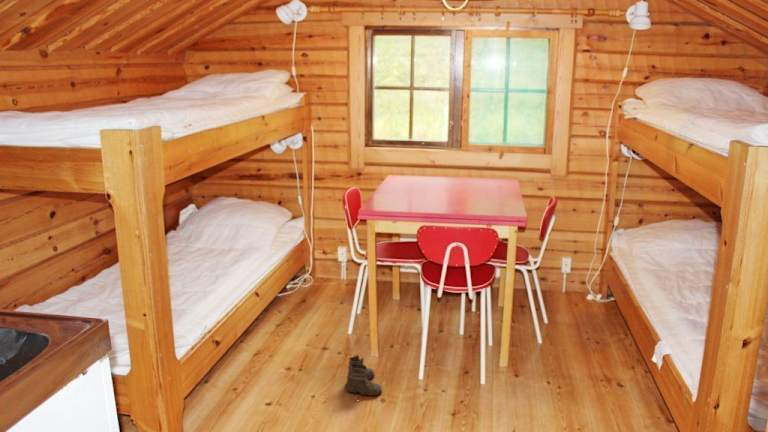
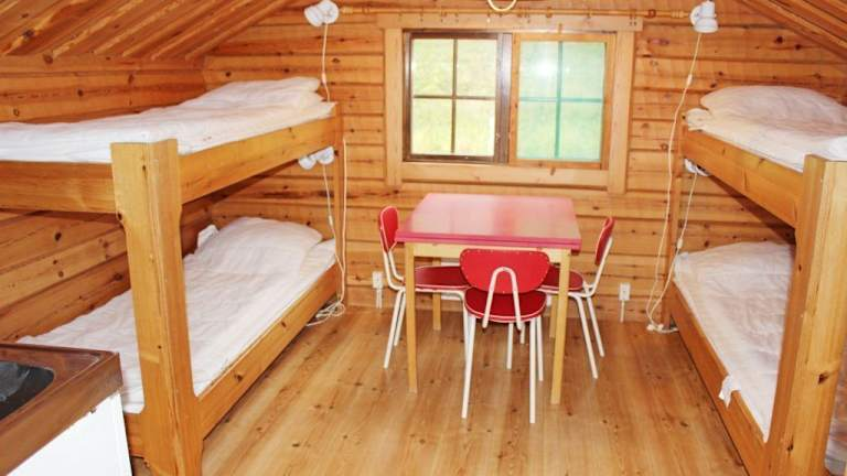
- boots [346,354,383,399]
